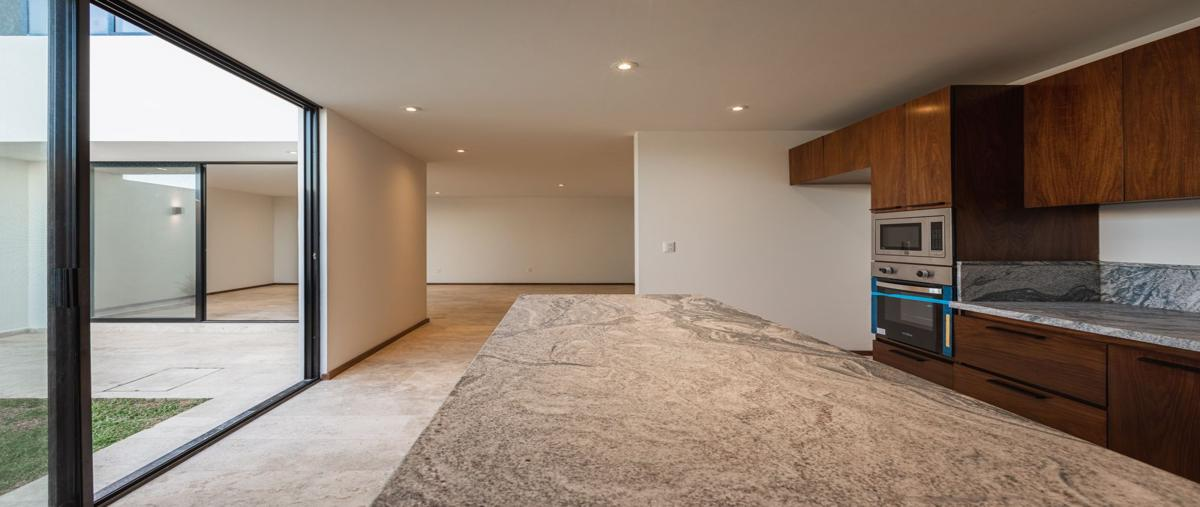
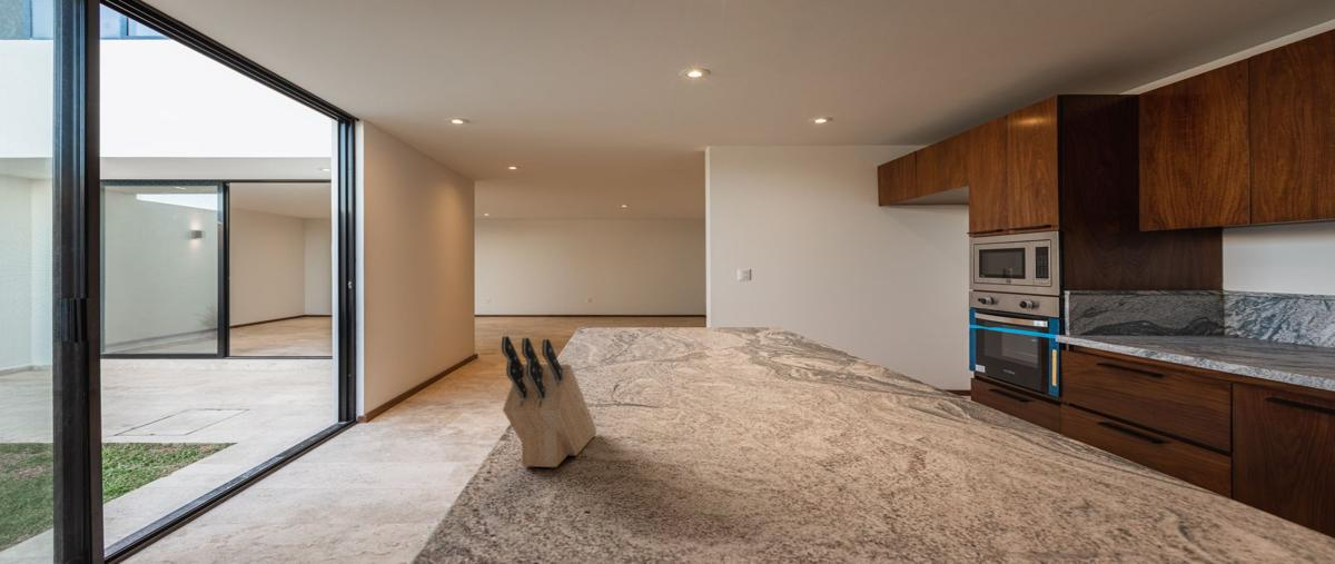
+ knife block [501,335,597,468]
